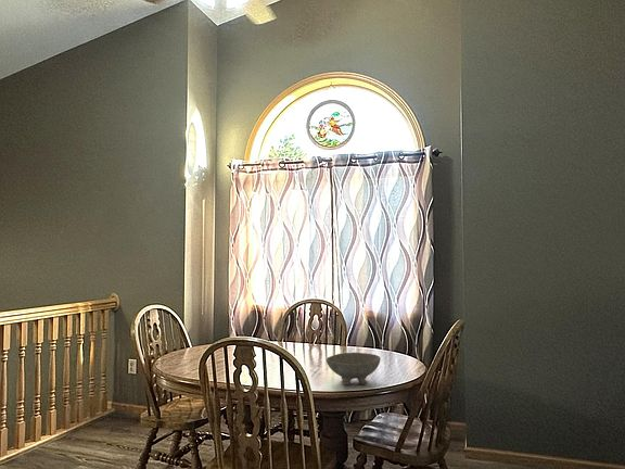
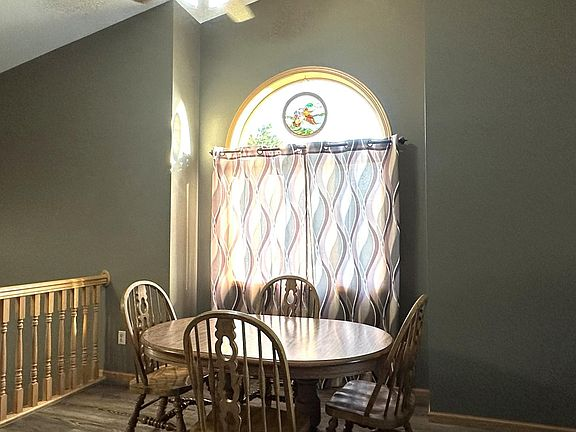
- bowl [326,352,382,385]
